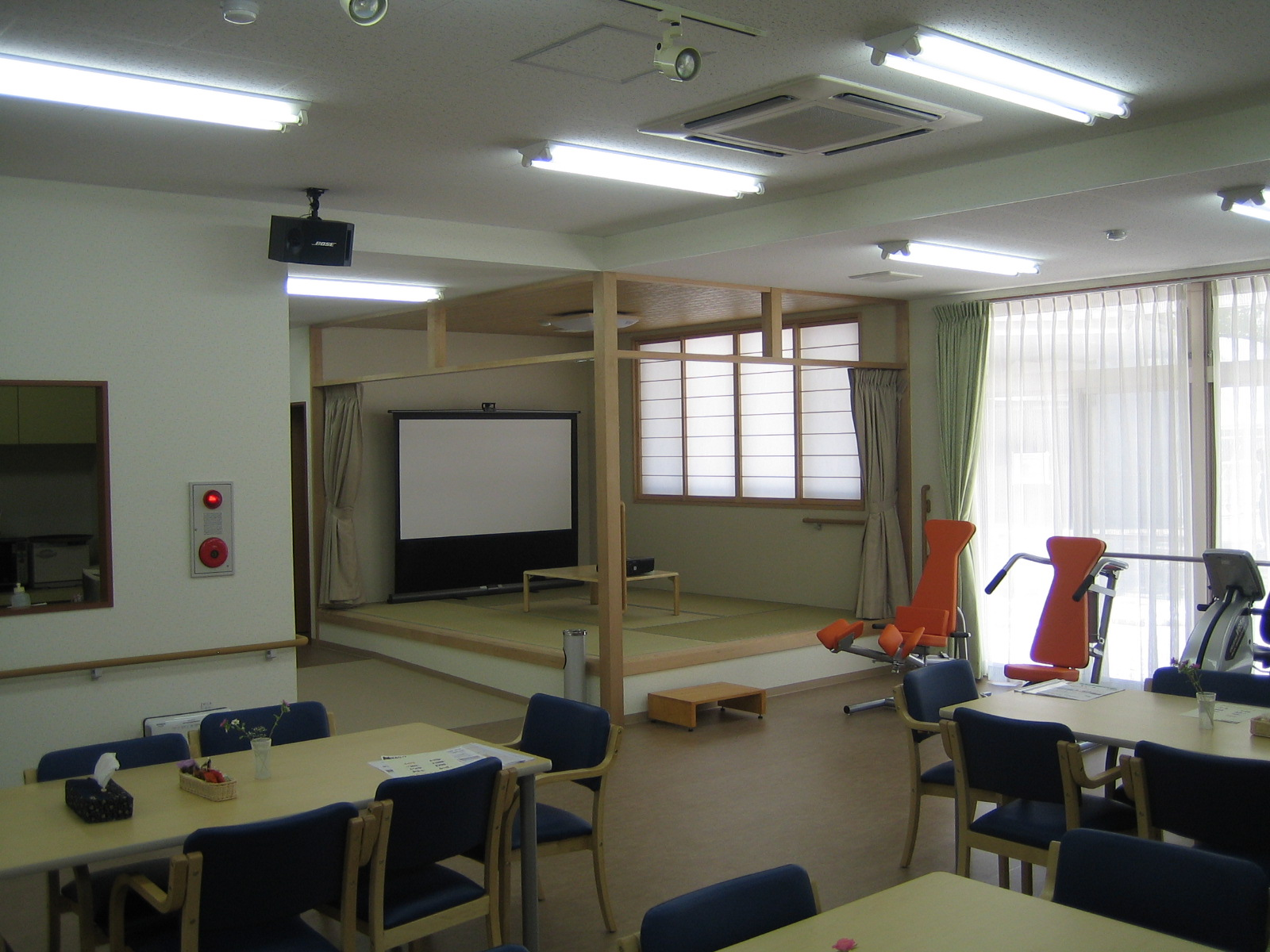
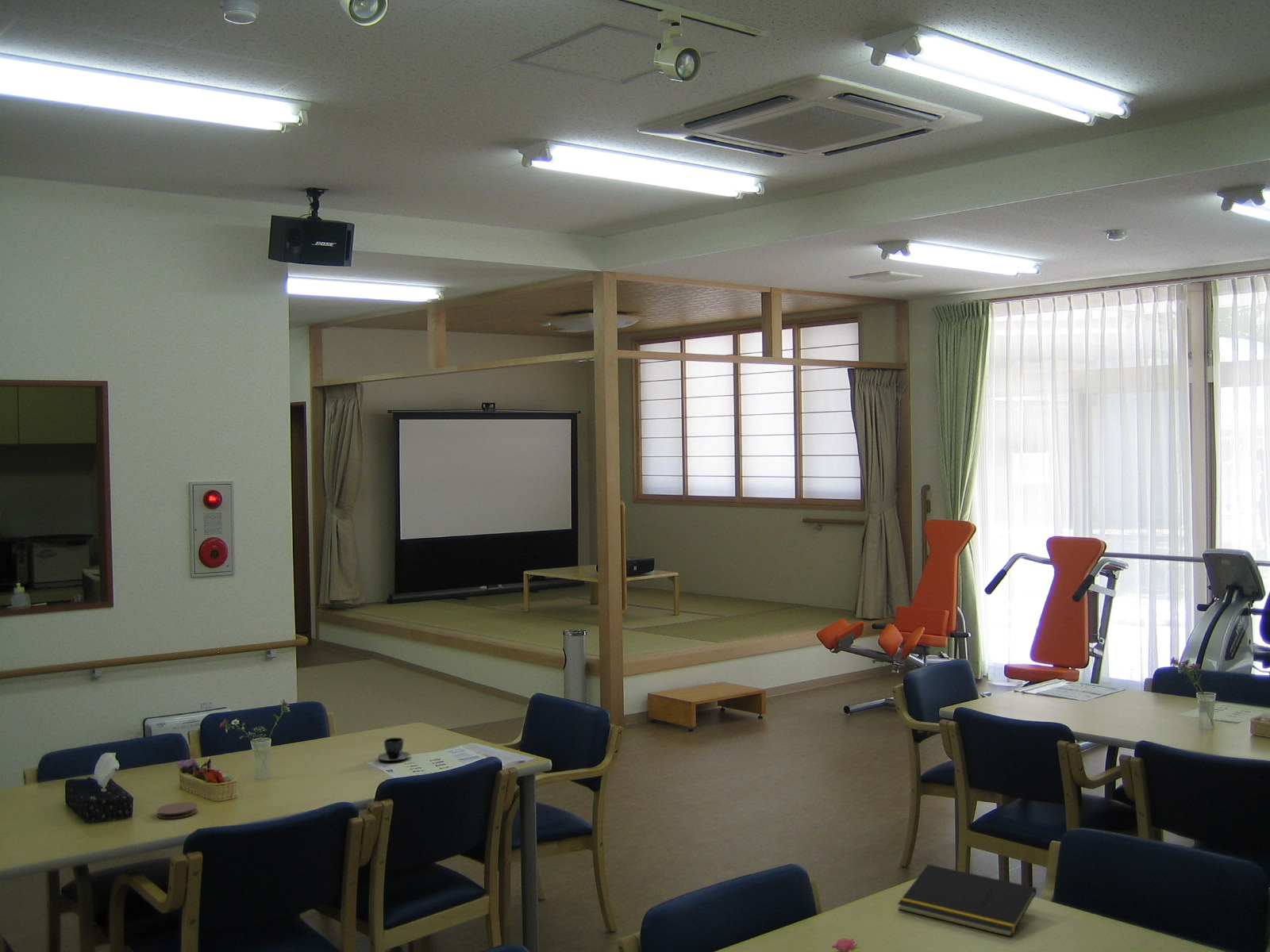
+ teacup [377,737,411,762]
+ notepad [897,863,1037,938]
+ coaster [156,801,198,820]
